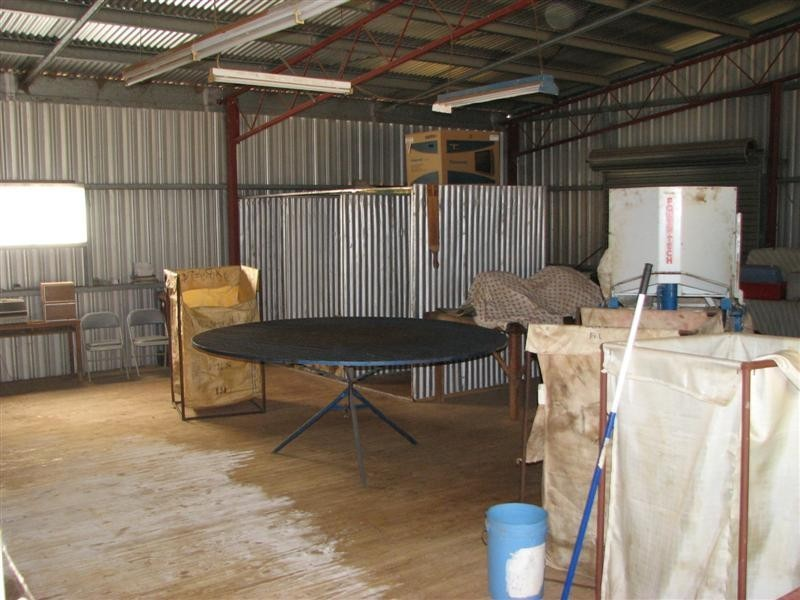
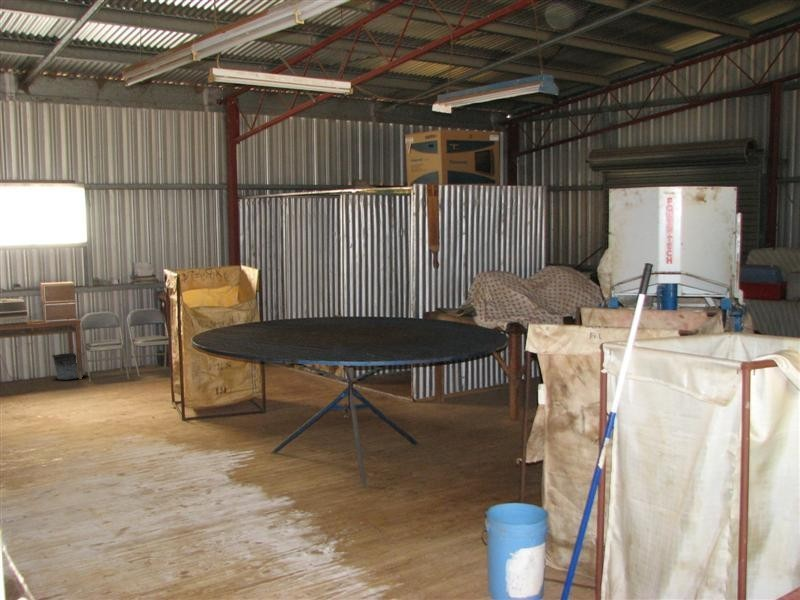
+ bucket [51,352,85,381]
